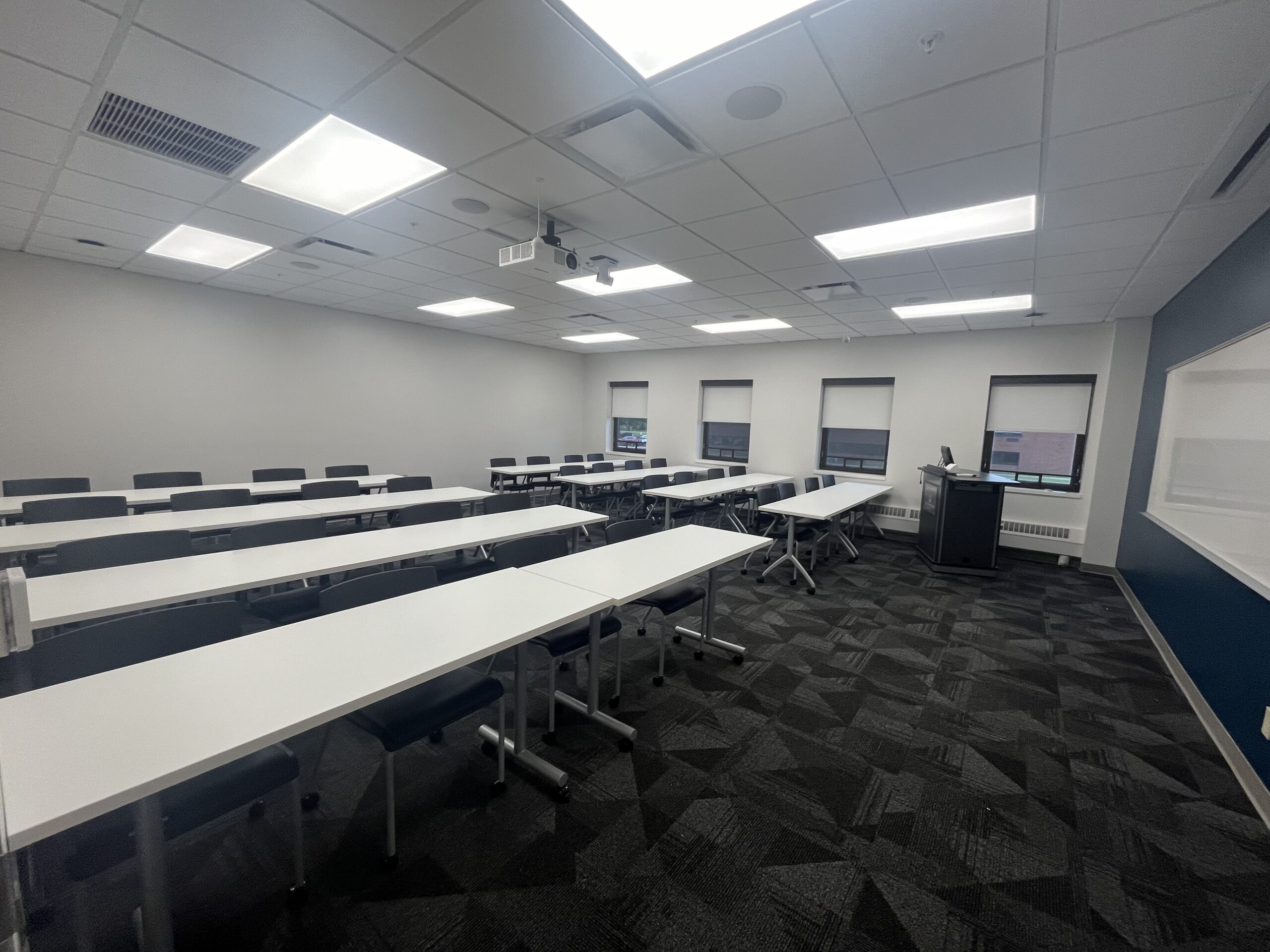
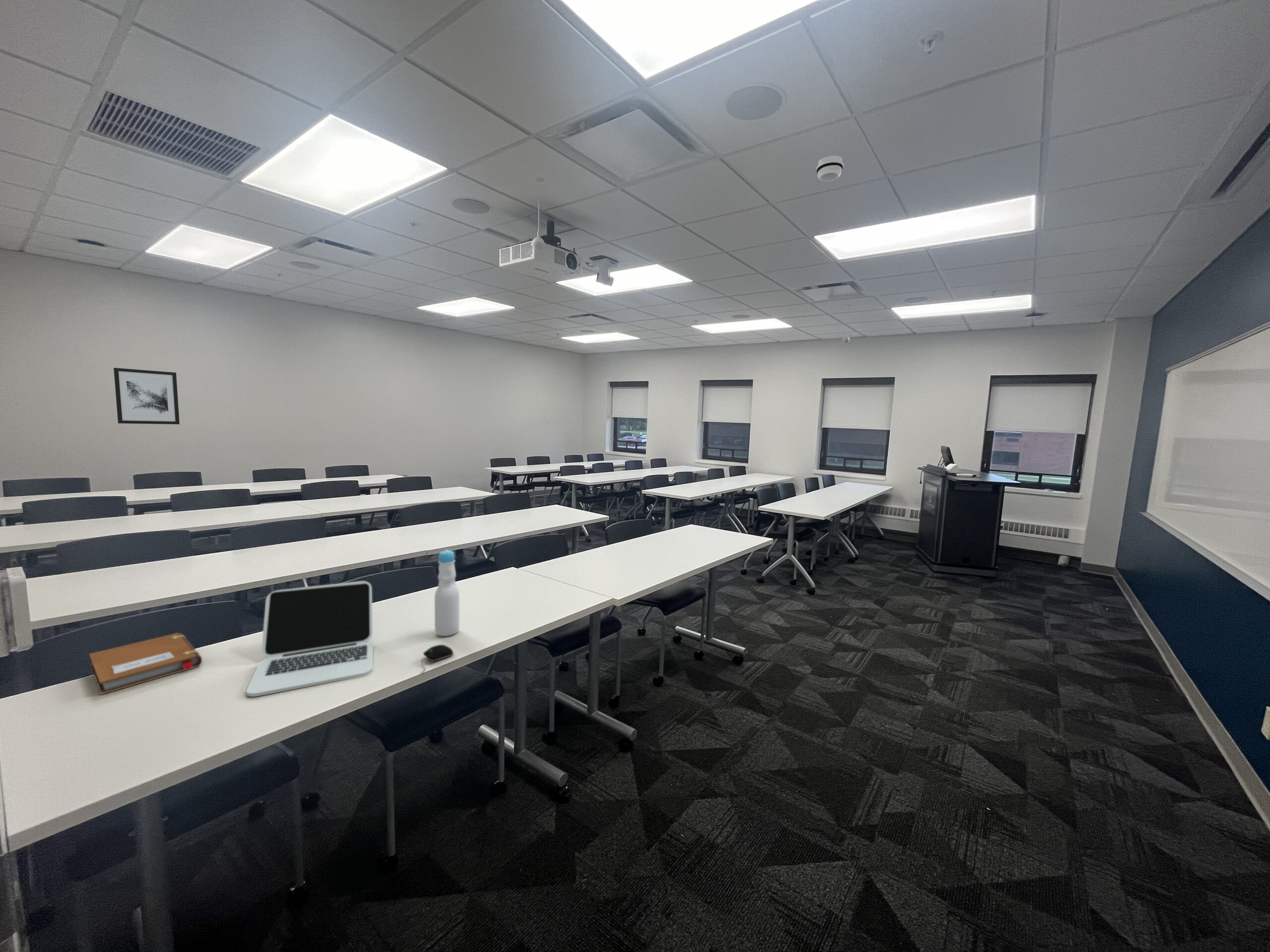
+ notebook [89,632,202,695]
+ computer mouse [420,644,453,674]
+ bottle [434,549,460,637]
+ wall art [113,367,180,425]
+ smoke detector [816,155,844,182]
+ laptop [246,581,374,697]
